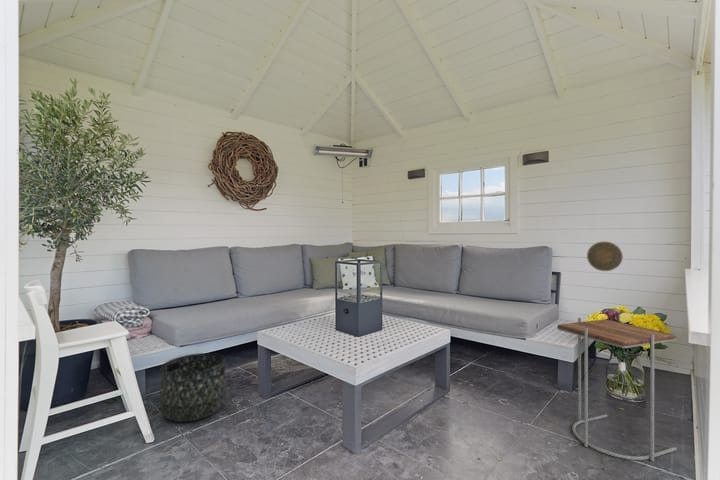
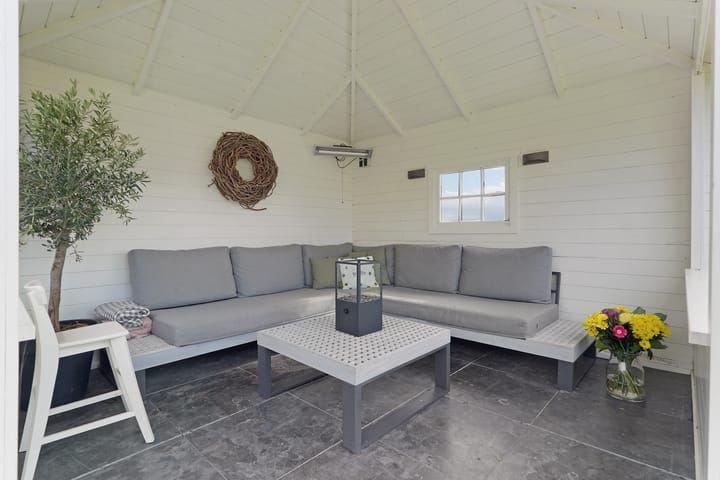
- decorative plate [586,240,624,272]
- side table [556,317,678,462]
- basket [159,352,227,423]
